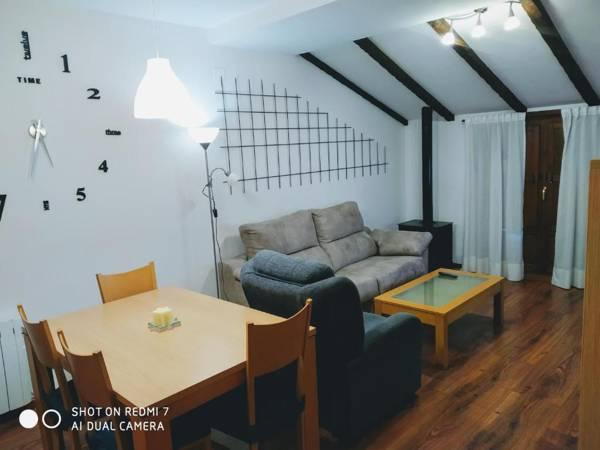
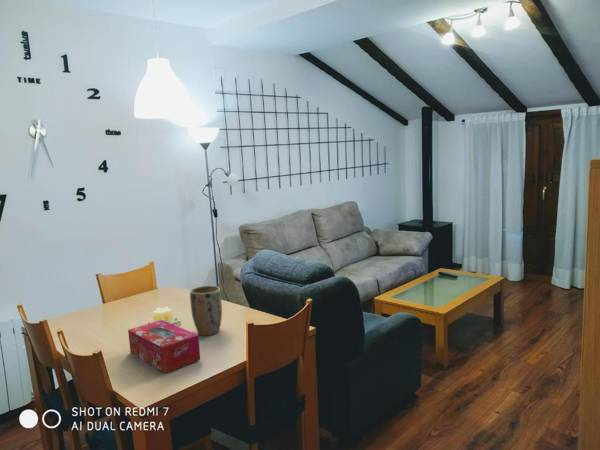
+ plant pot [189,285,223,336]
+ tissue box [127,319,201,374]
